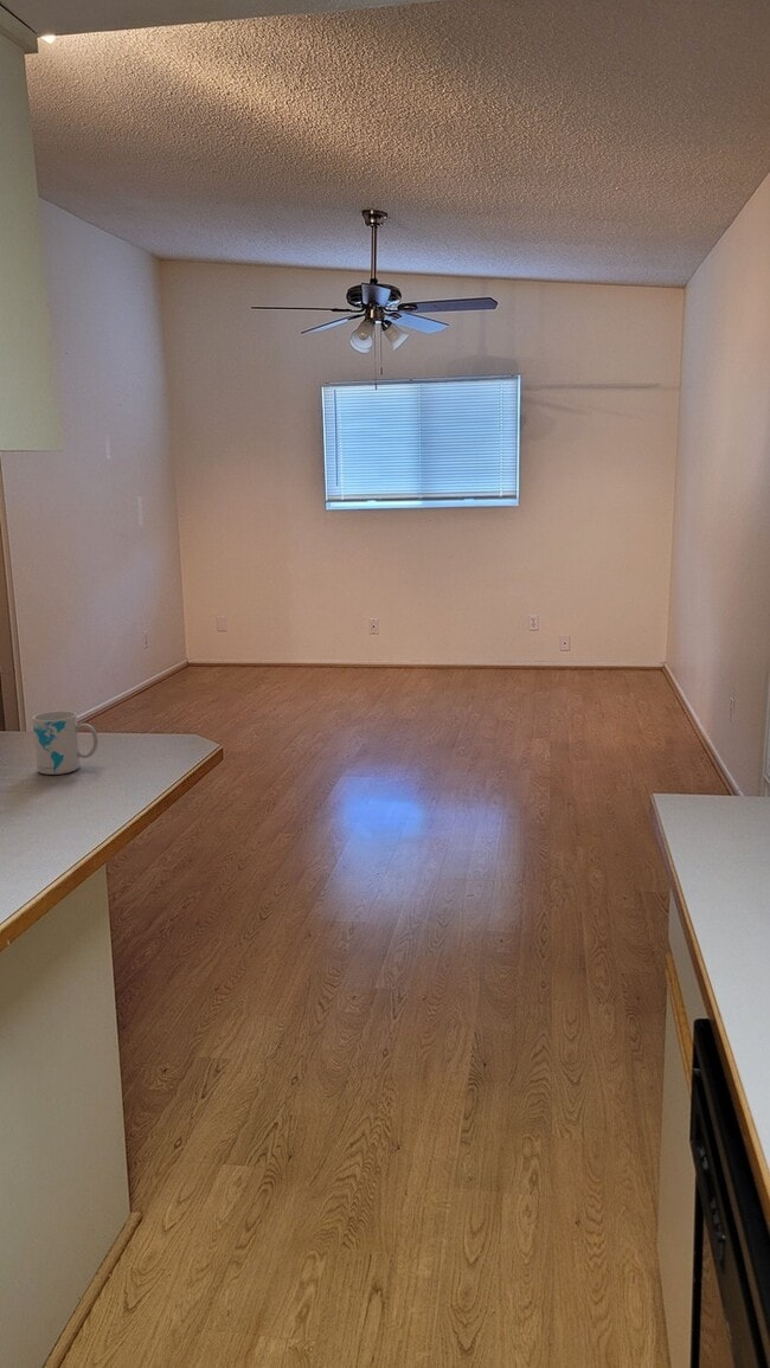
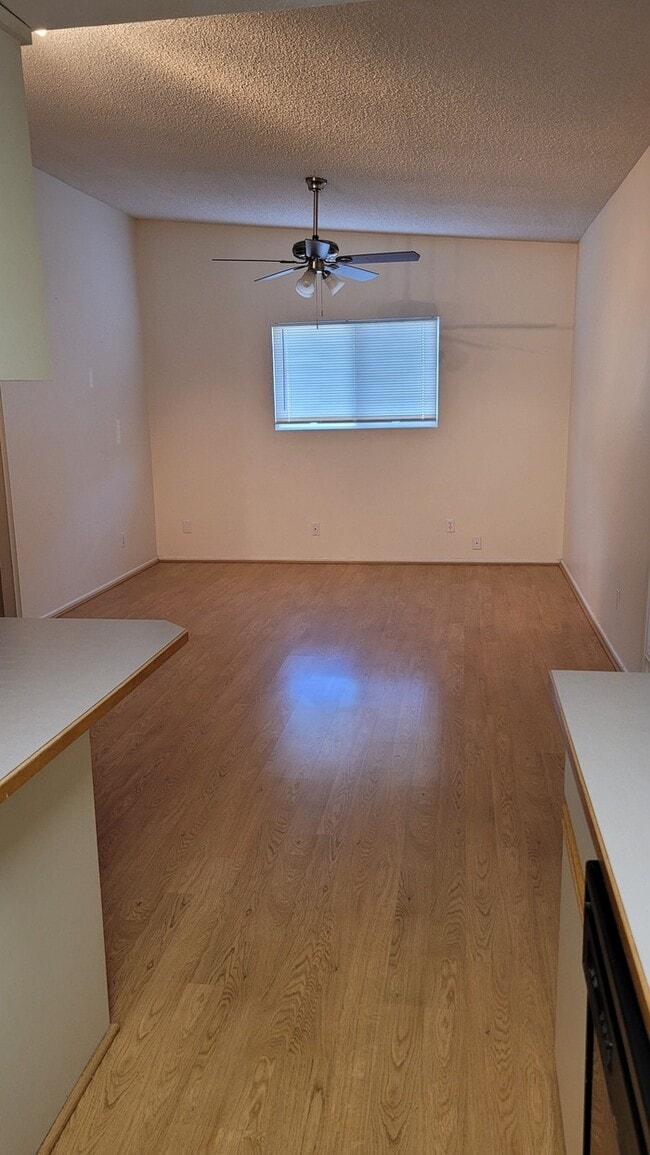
- mug [31,709,100,776]
